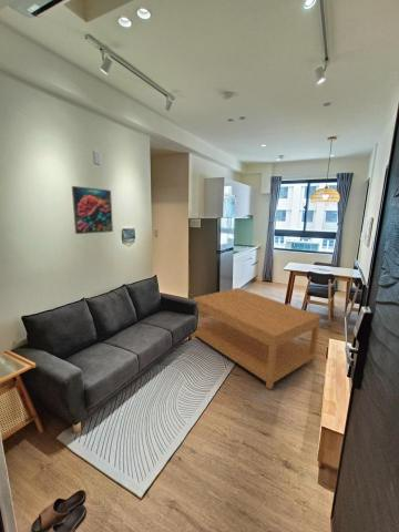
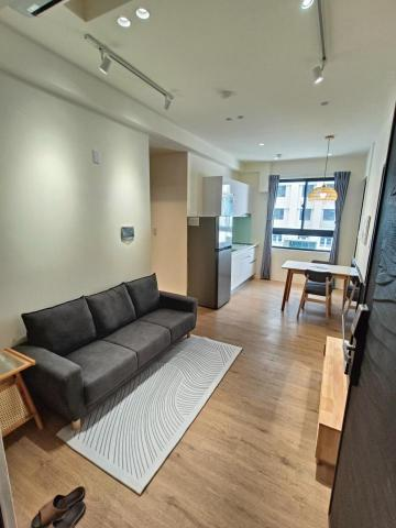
- coffee table [192,287,323,390]
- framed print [71,185,114,235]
